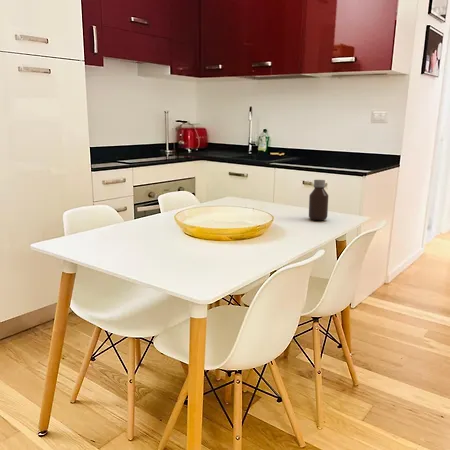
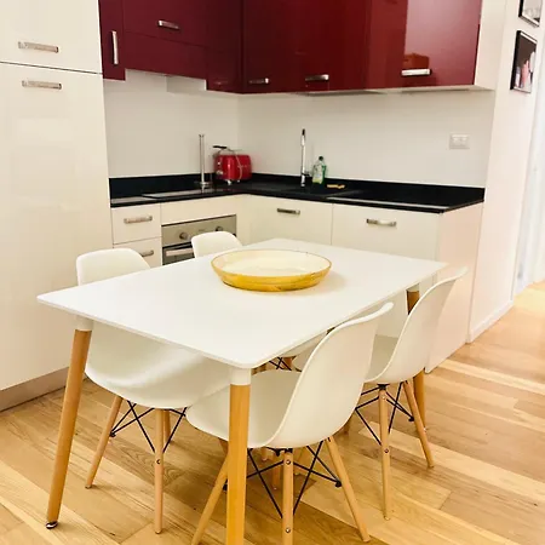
- bottle [308,179,329,221]
